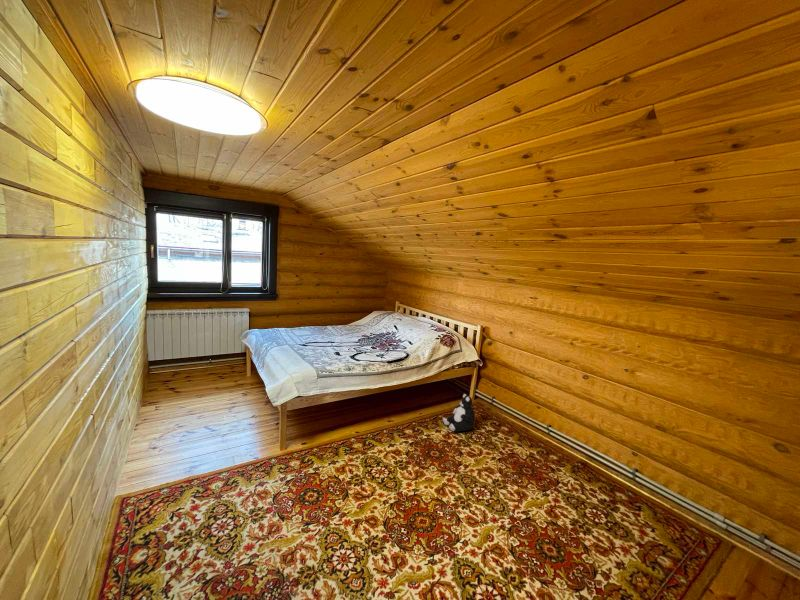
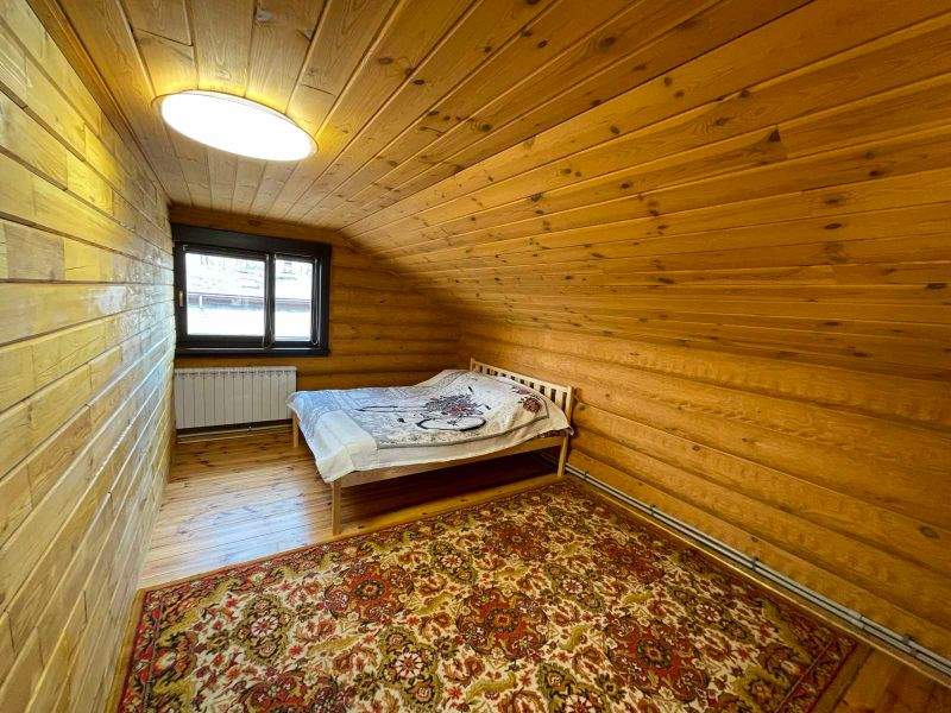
- plush toy [442,393,476,433]
